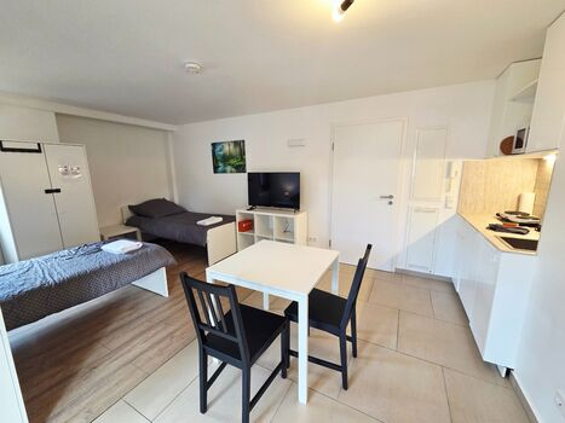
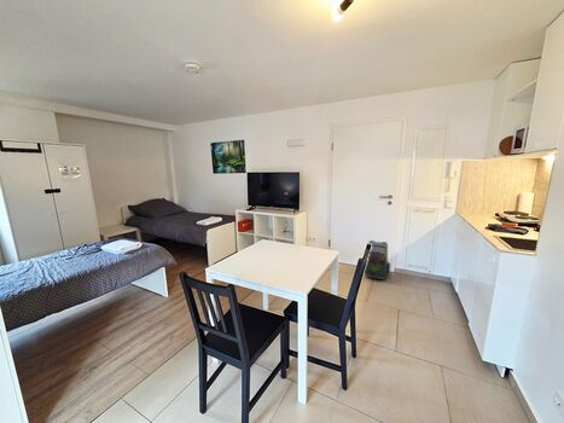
+ backpack [364,239,391,280]
